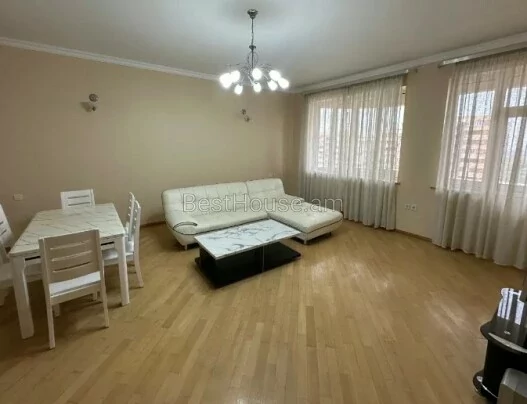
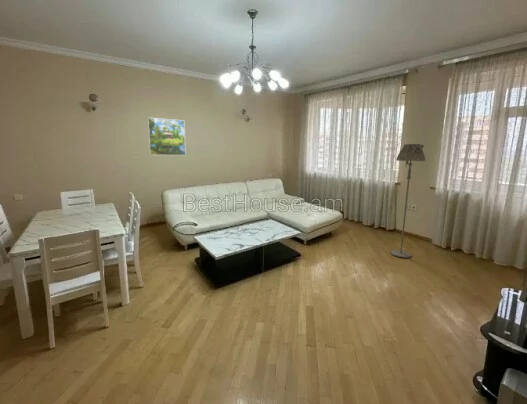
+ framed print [147,116,187,156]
+ floor lamp [389,143,426,259]
